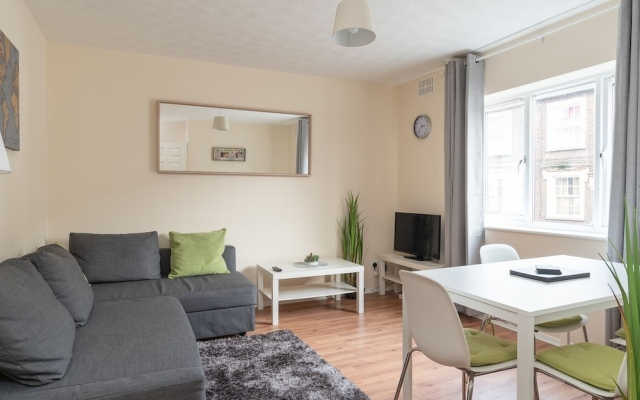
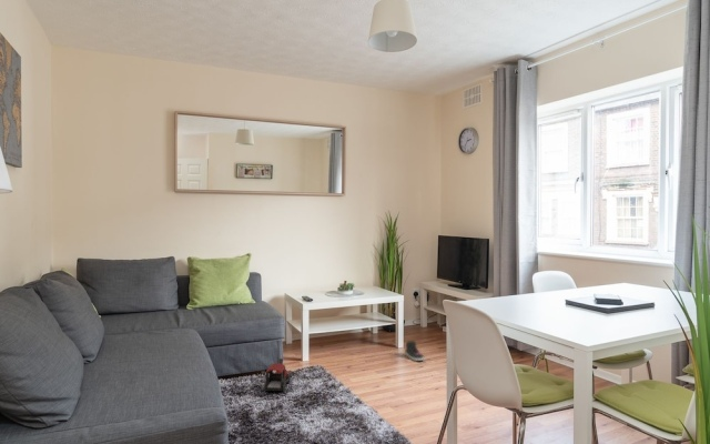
+ toy train [263,357,292,393]
+ sneaker [404,340,426,362]
